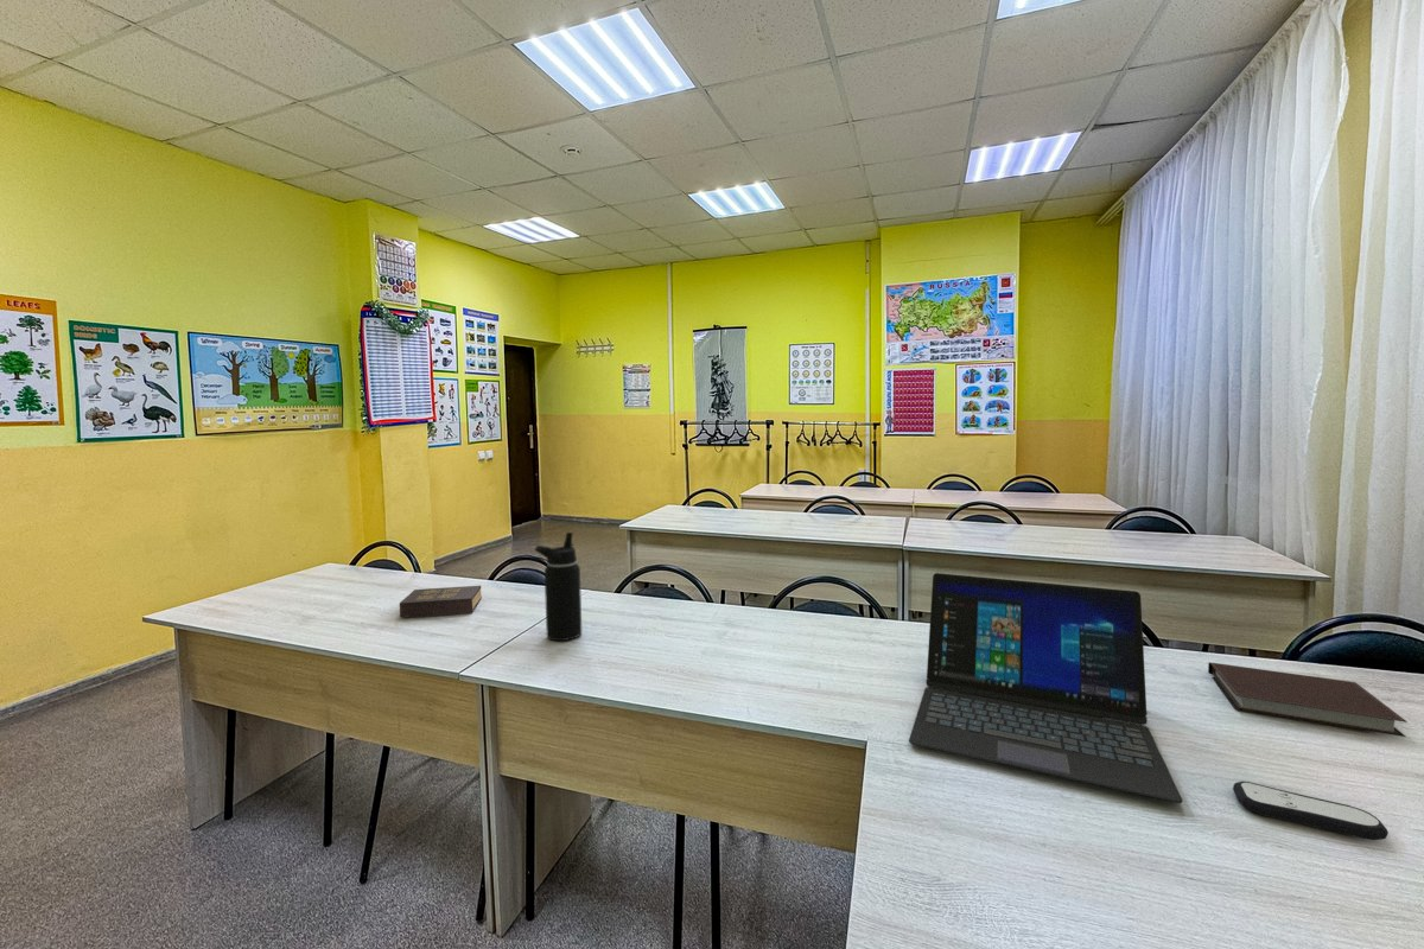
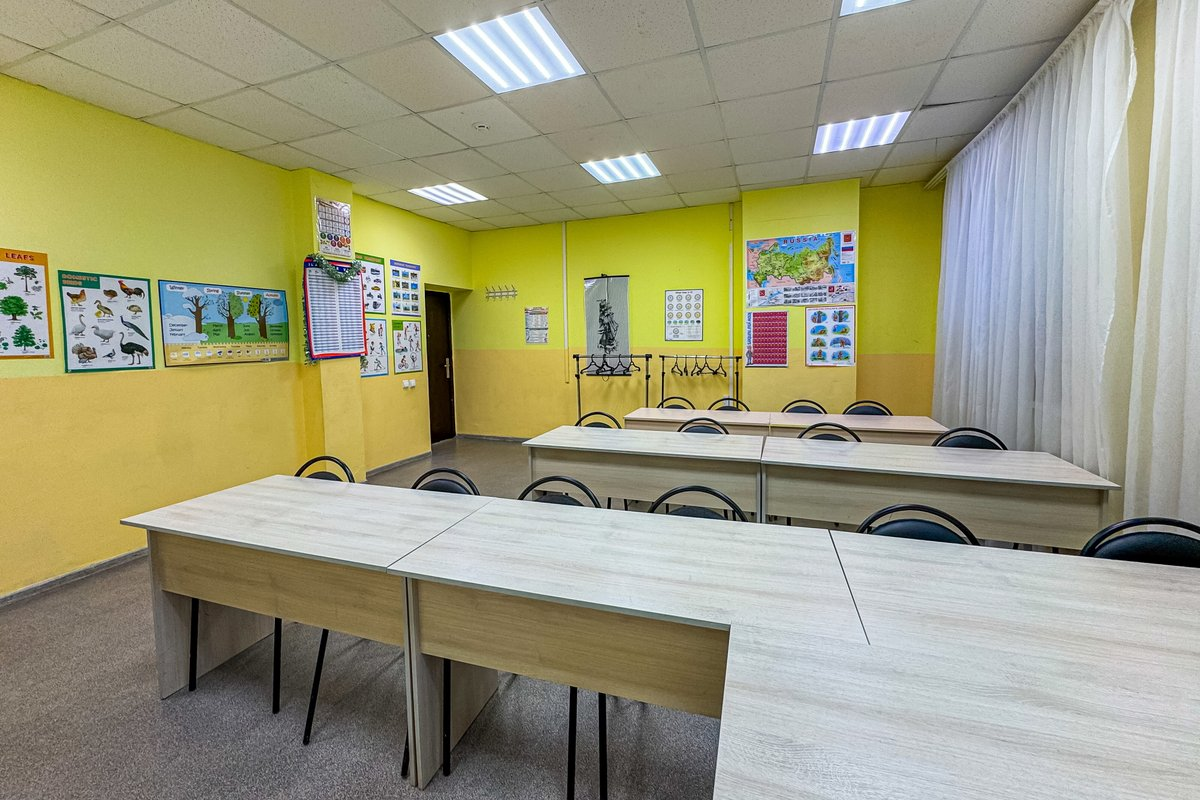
- water bottle [533,531,583,642]
- hardback book [399,585,483,619]
- laptop [908,572,1183,804]
- remote control [1232,781,1390,841]
- notebook [1207,661,1409,738]
